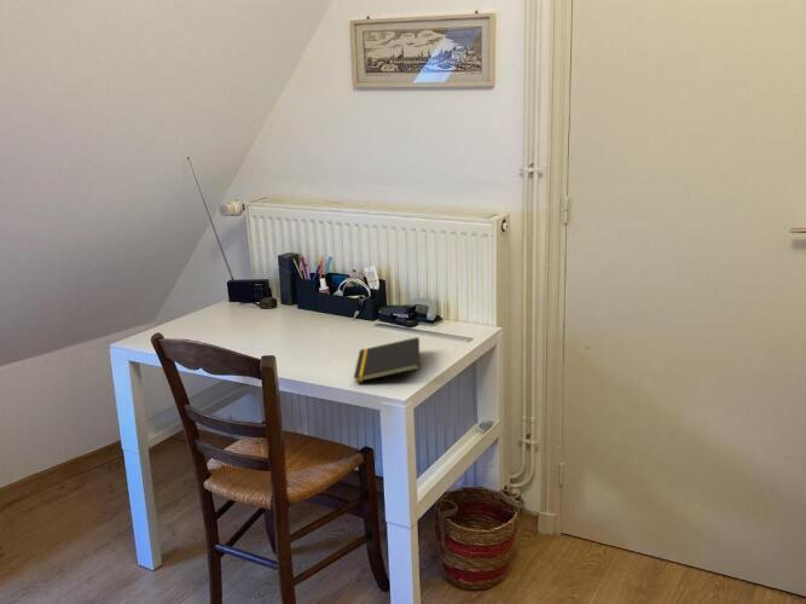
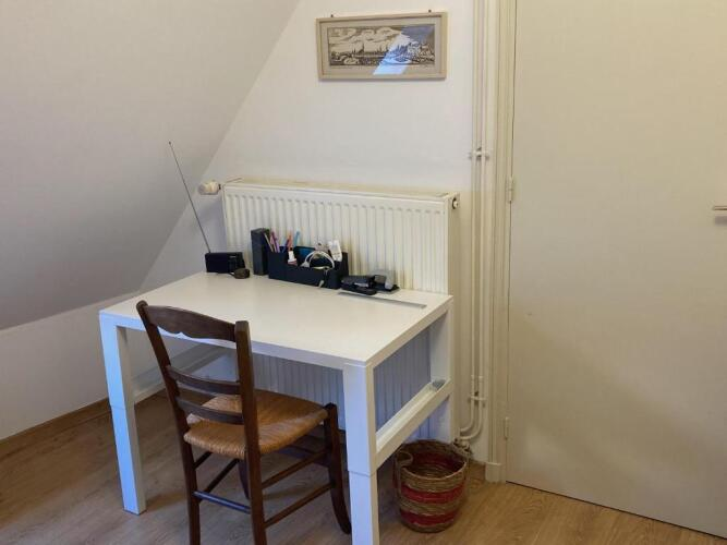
- notepad [353,336,421,384]
